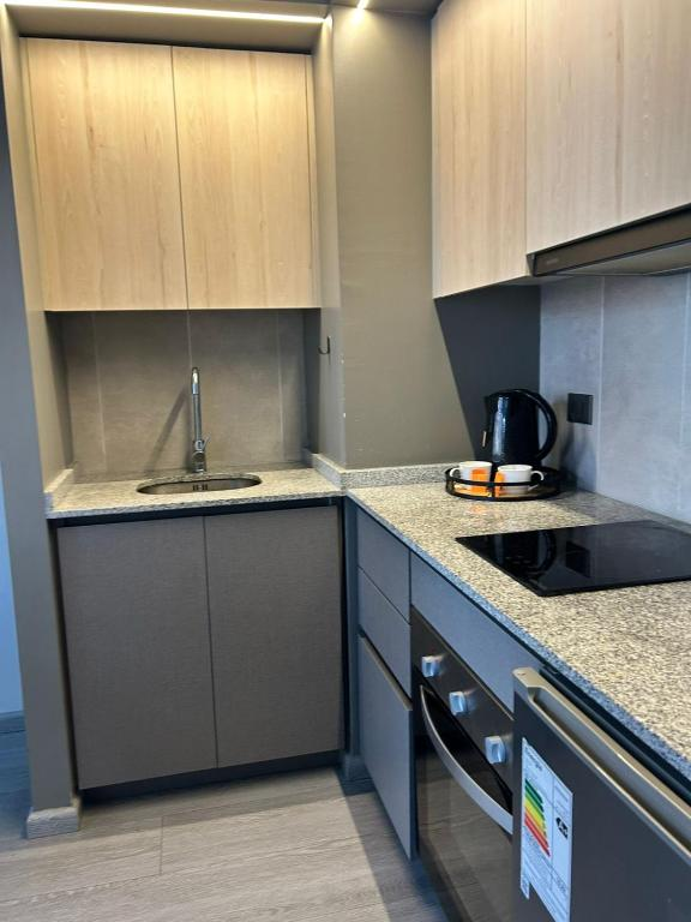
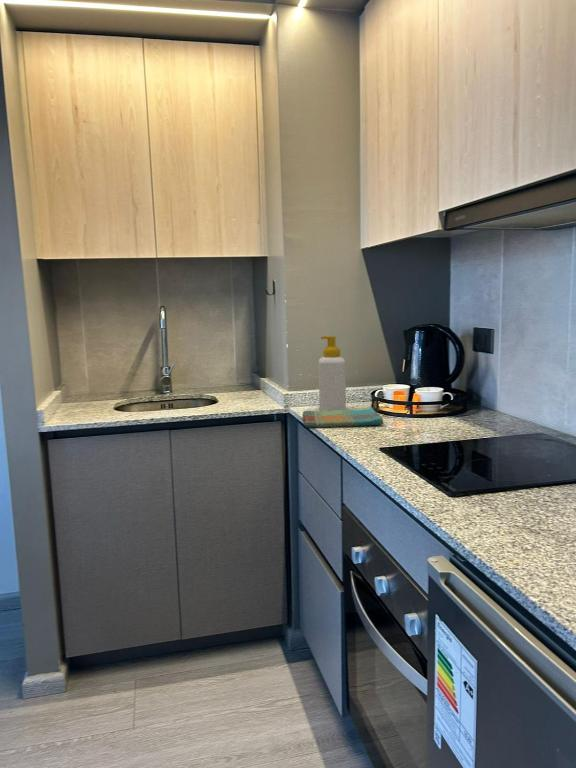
+ soap bottle [318,335,347,411]
+ dish towel [302,407,384,428]
